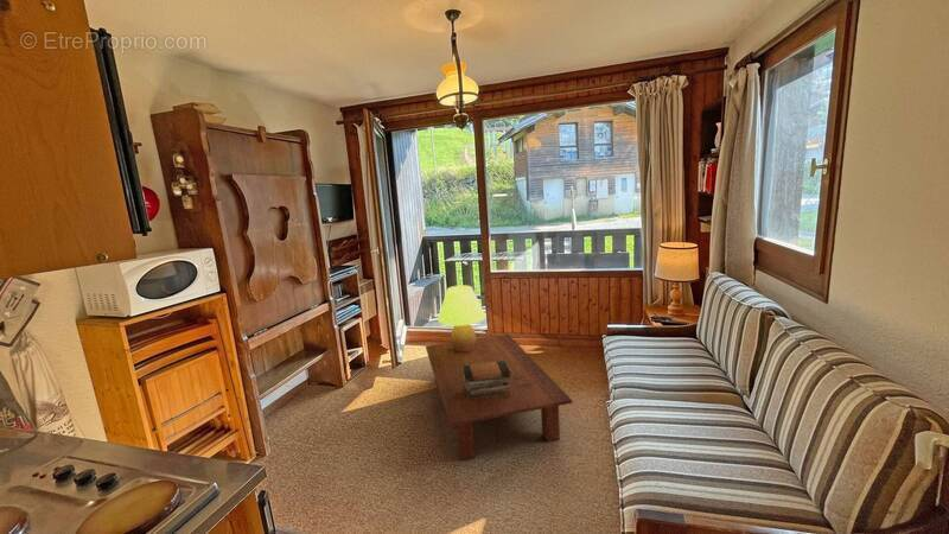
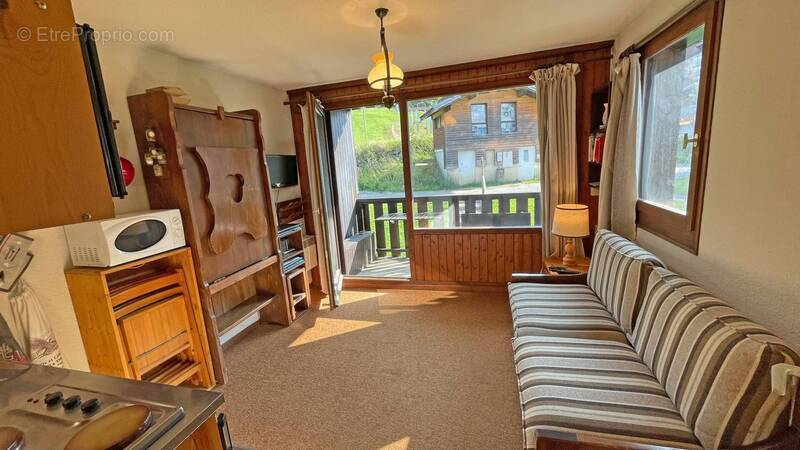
- book stack [463,361,511,398]
- table lamp [437,285,488,352]
- coffee table [425,333,573,462]
